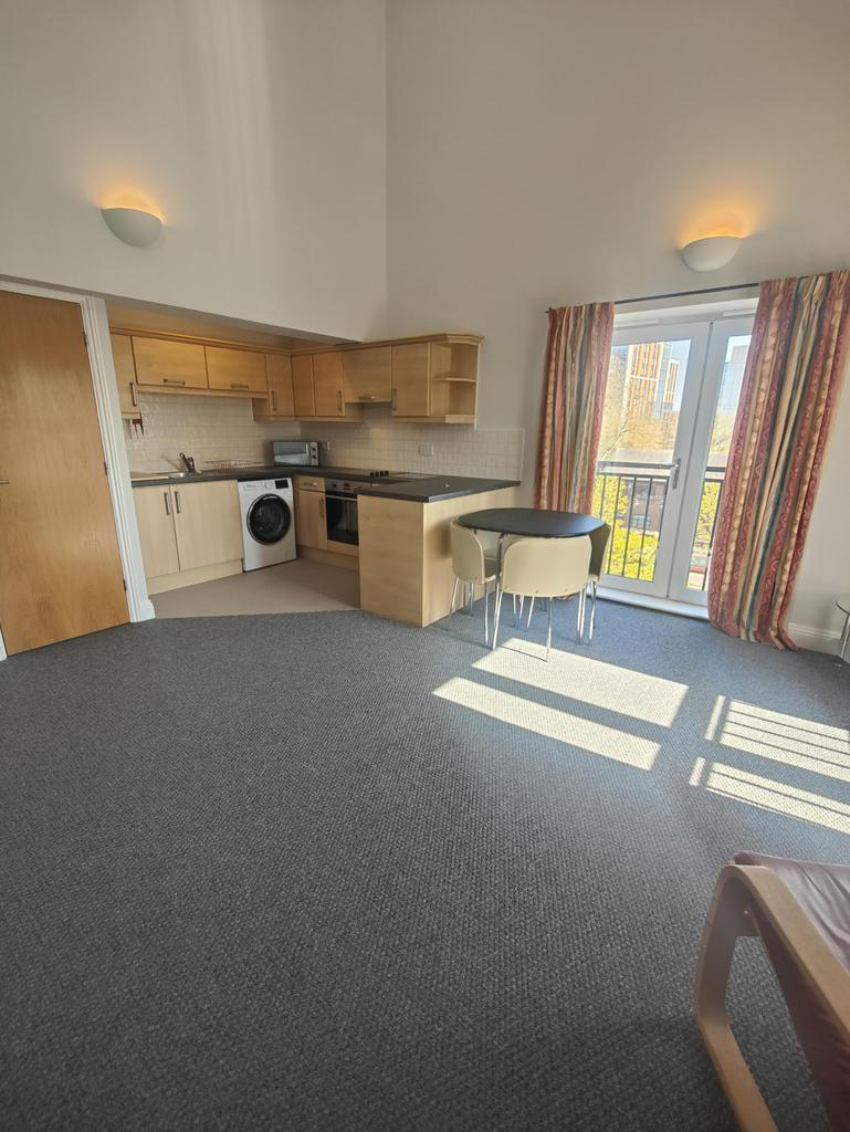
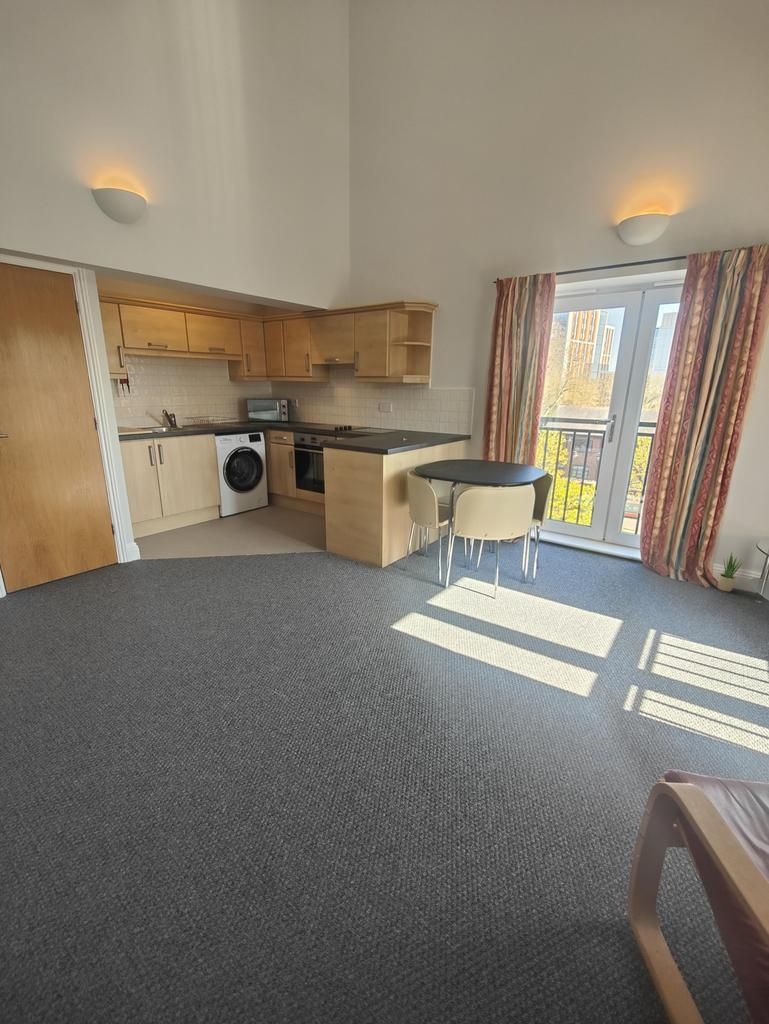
+ potted plant [717,552,744,592]
